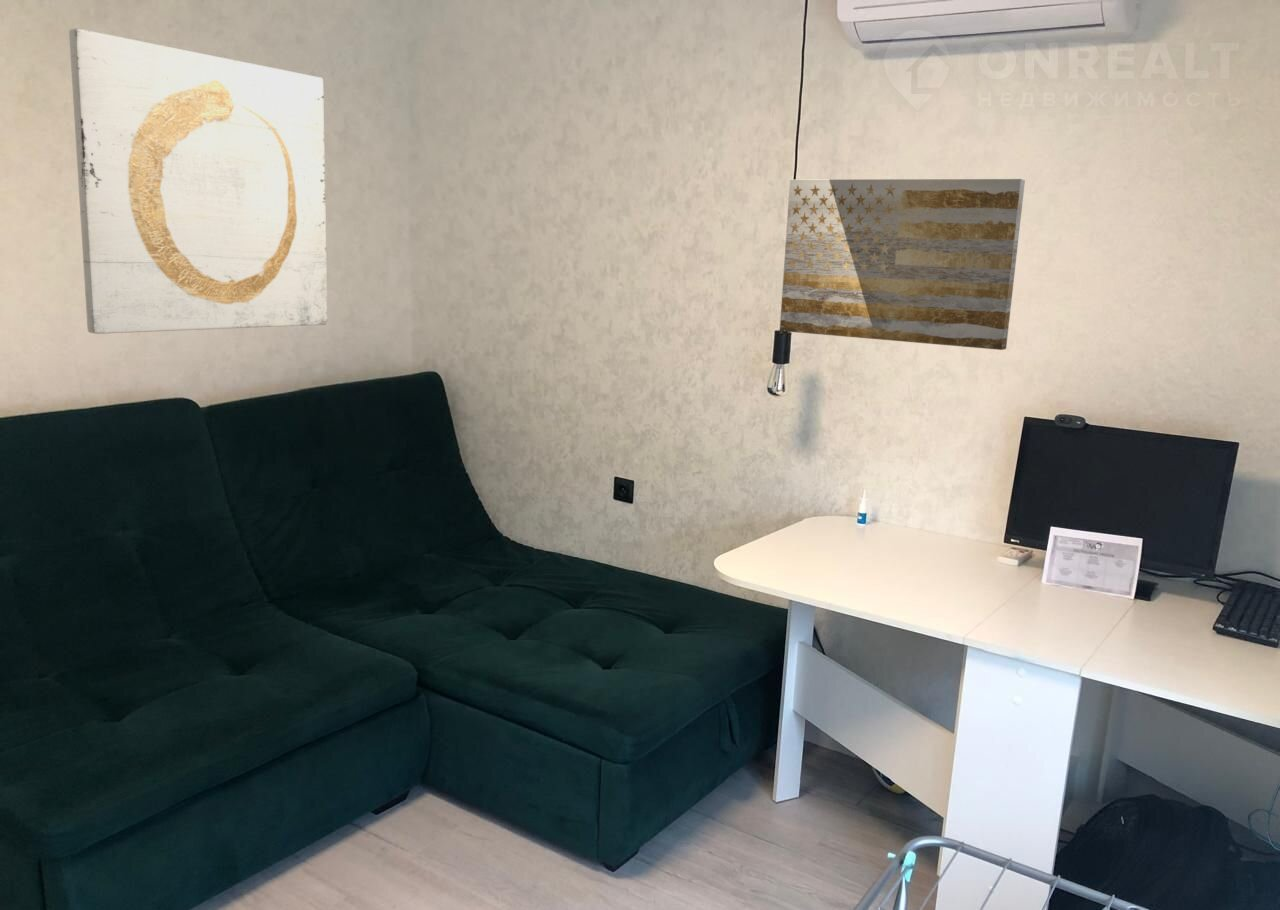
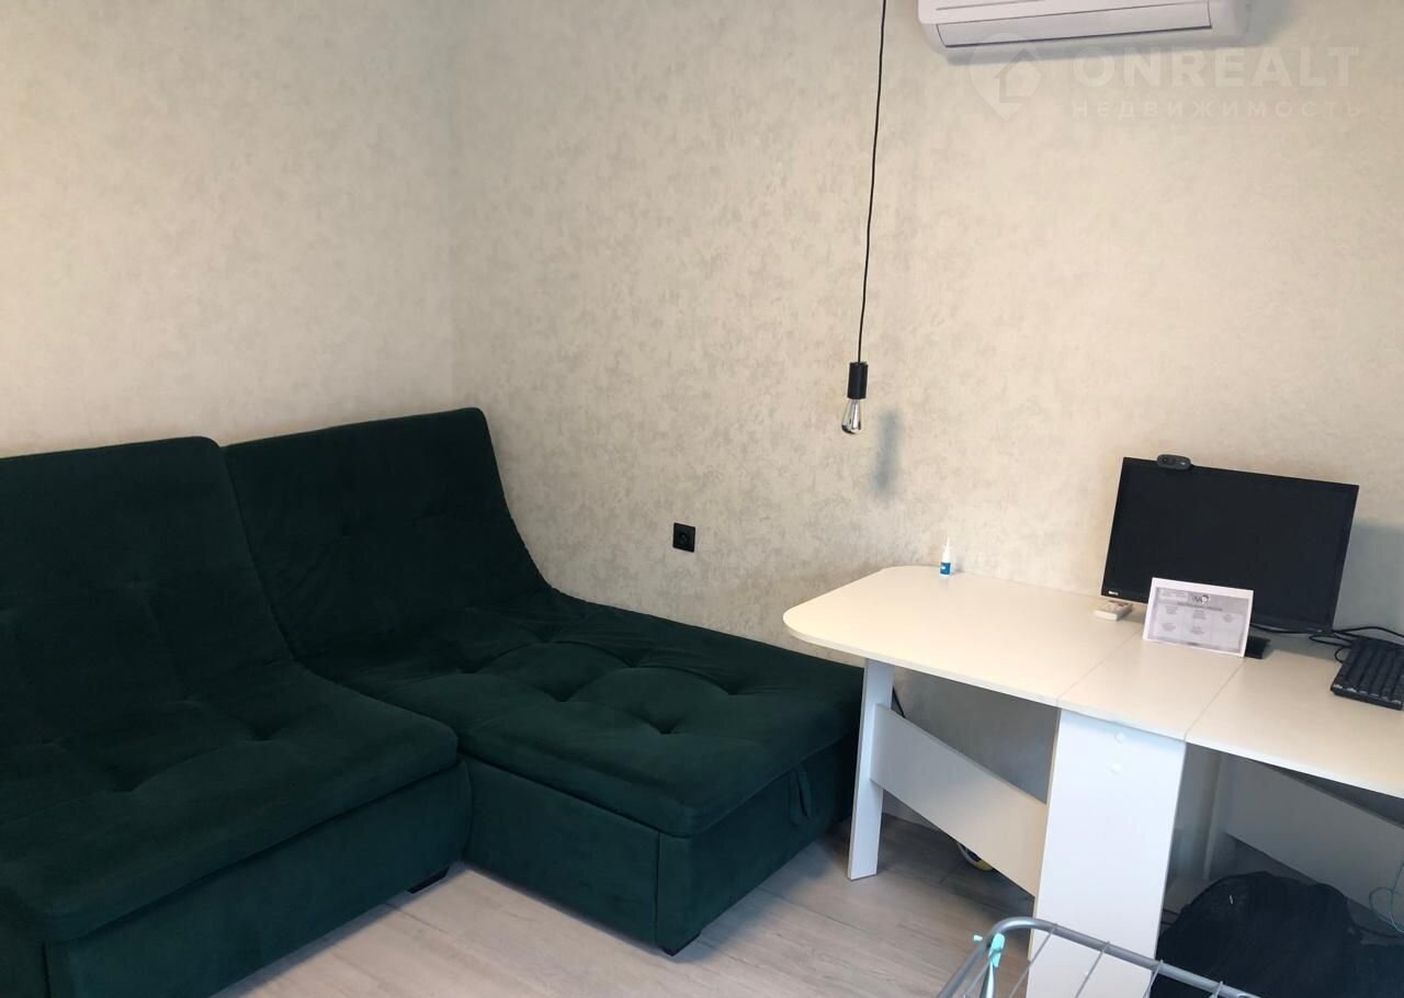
- wall art [779,178,1026,351]
- wall art [68,28,328,335]
